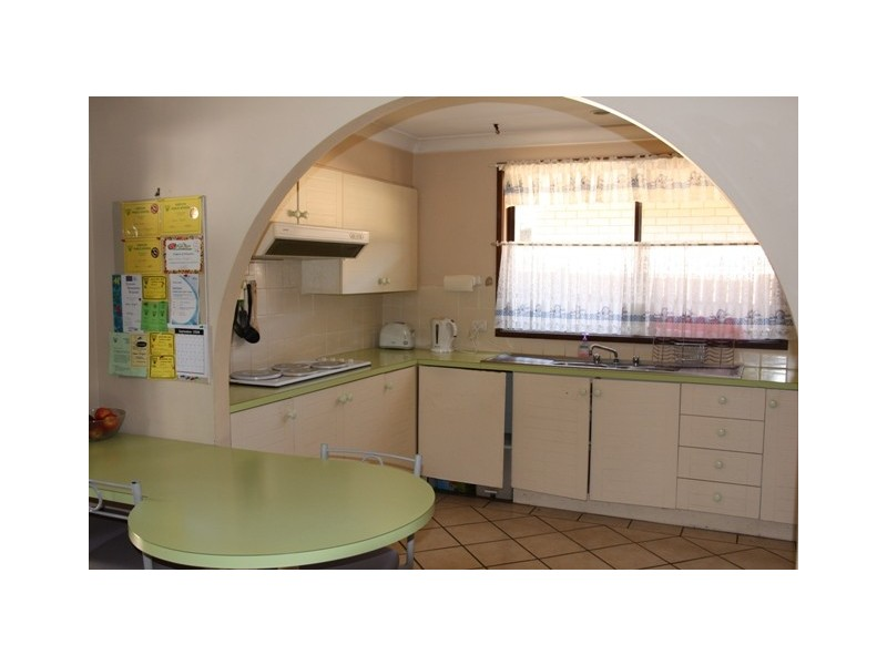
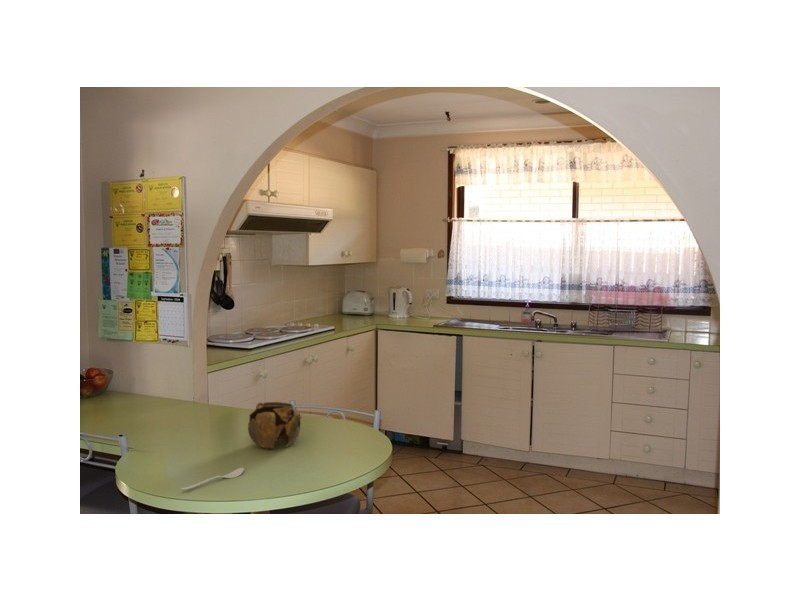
+ teapot [247,401,303,449]
+ spoon [180,467,245,490]
